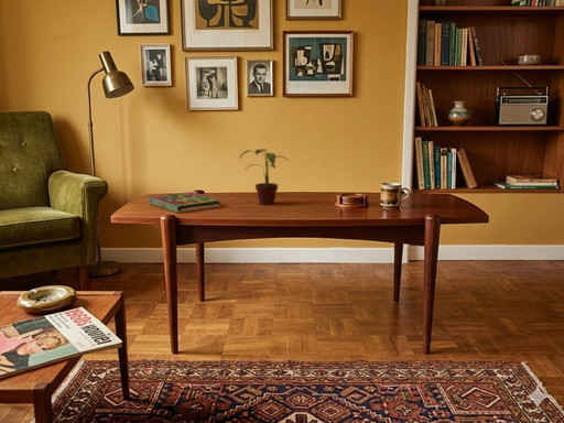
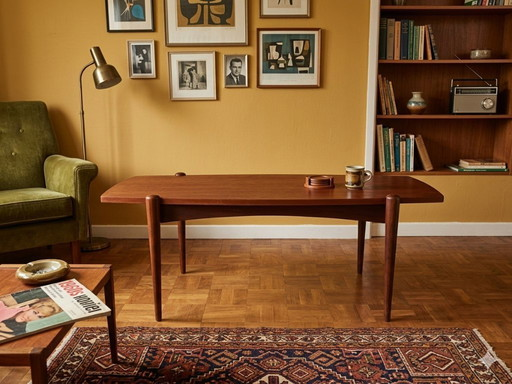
- potted plant [238,148,290,206]
- book [148,191,221,214]
